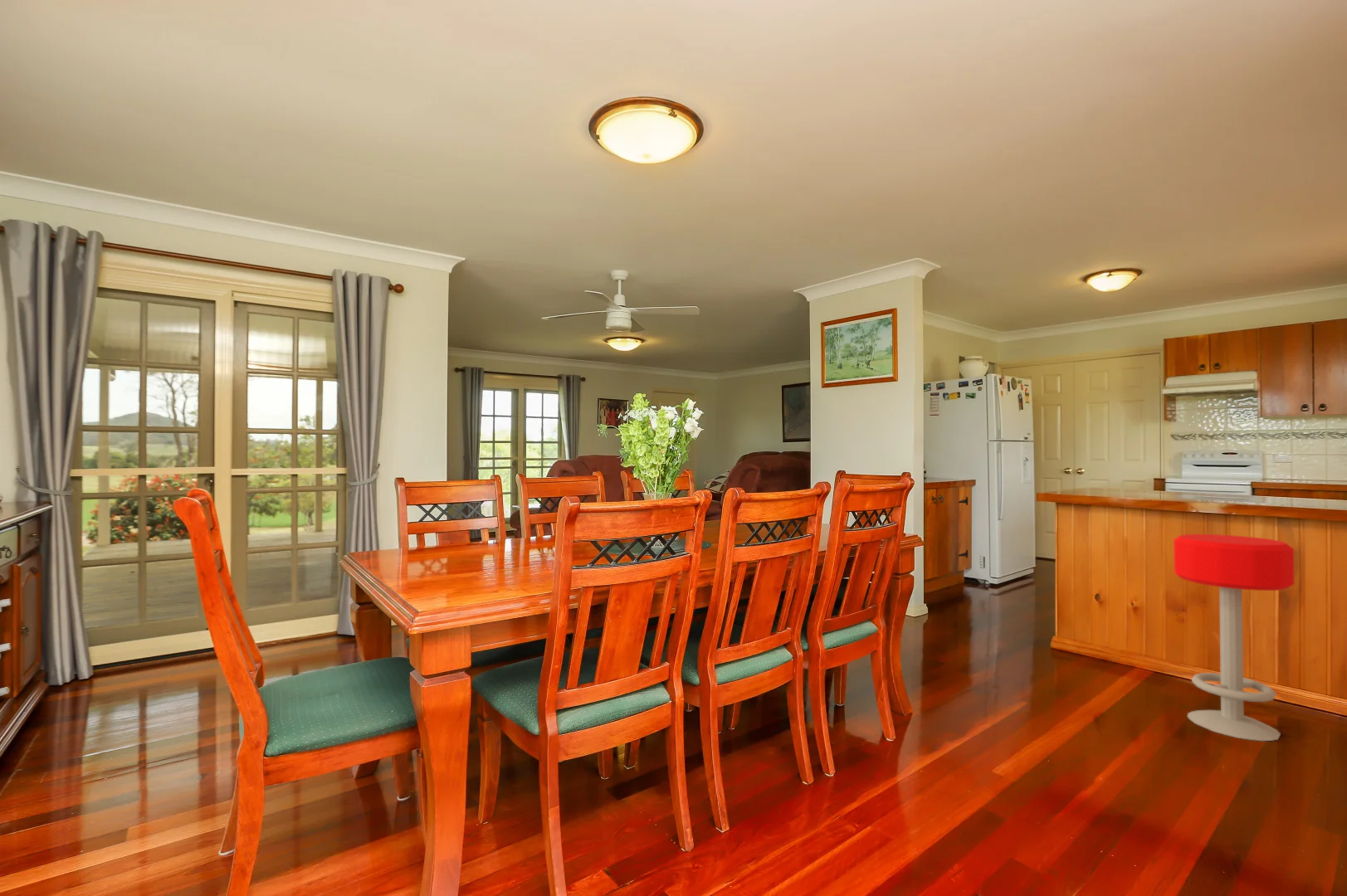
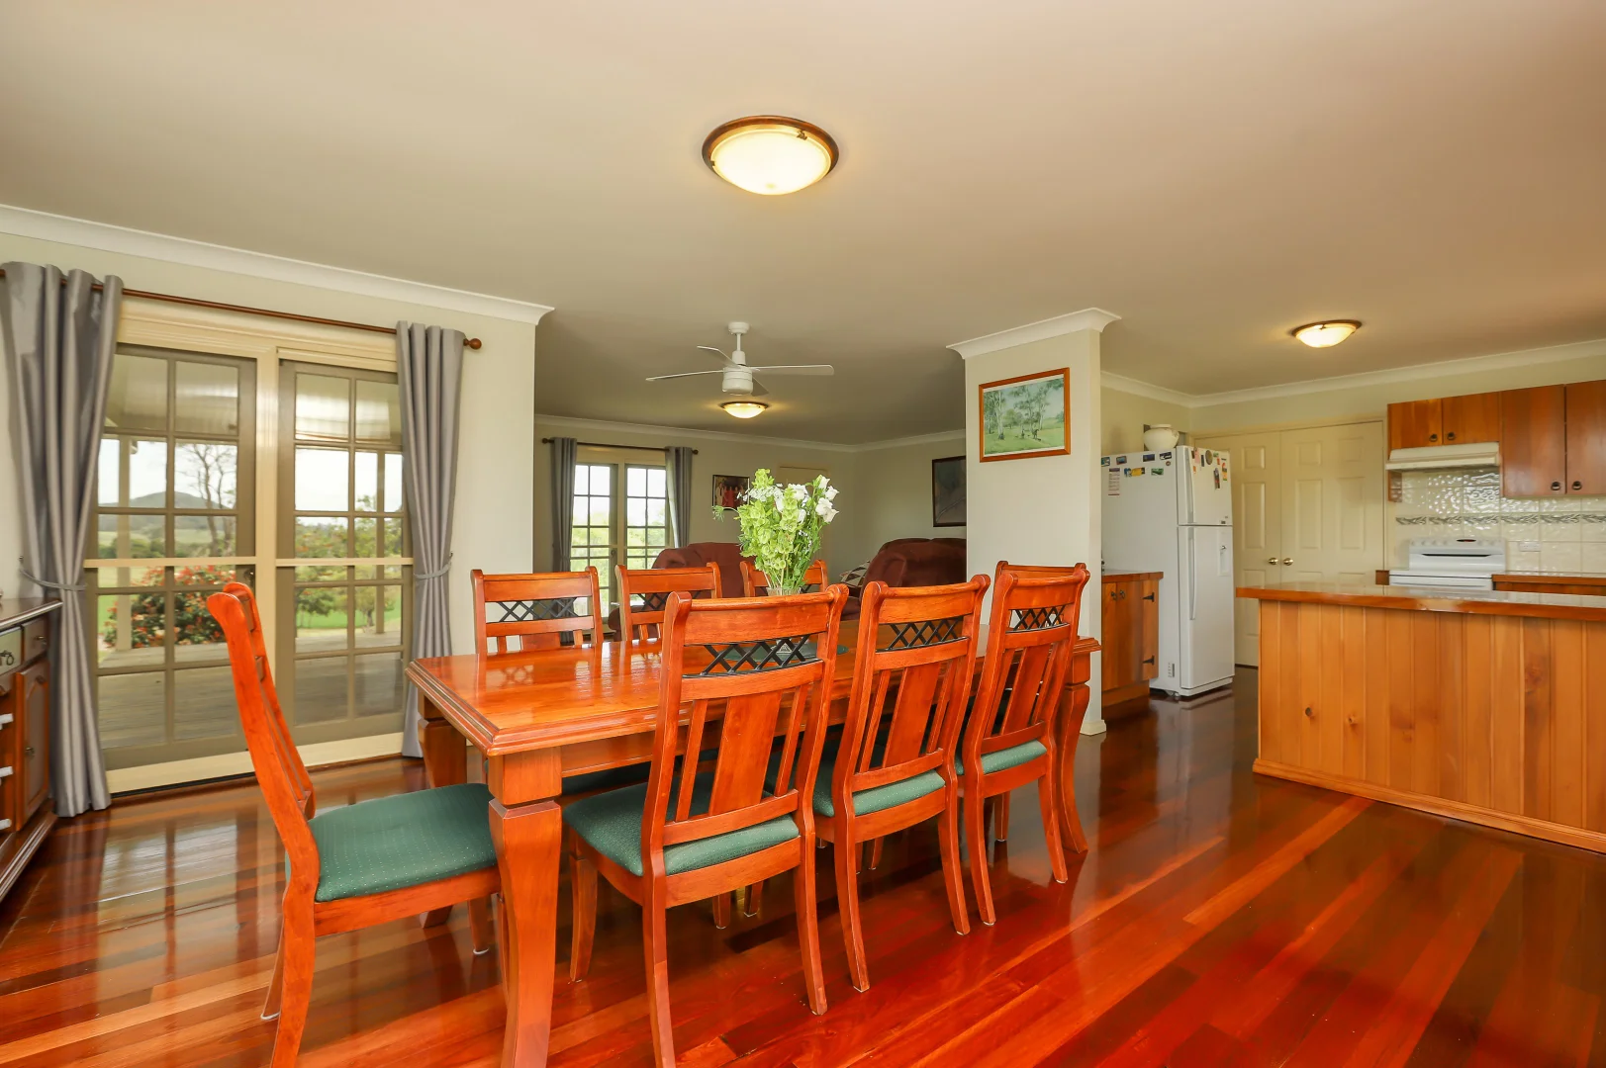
- bar stool [1173,533,1296,742]
